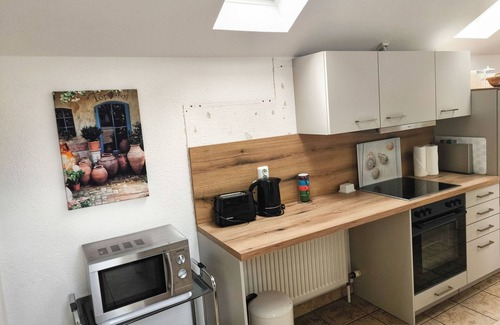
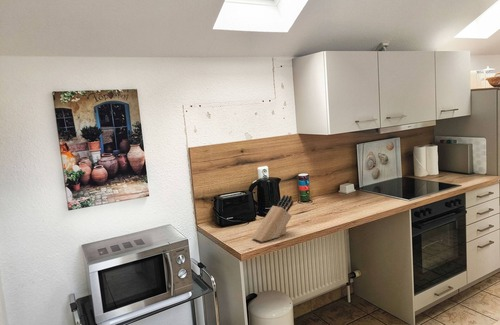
+ knife block [251,194,294,243]
